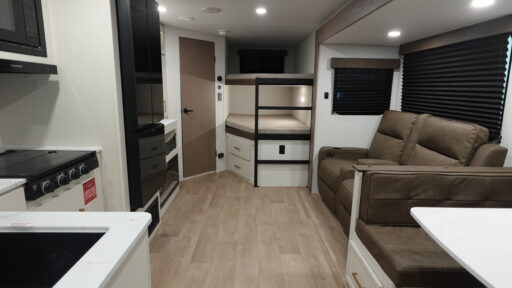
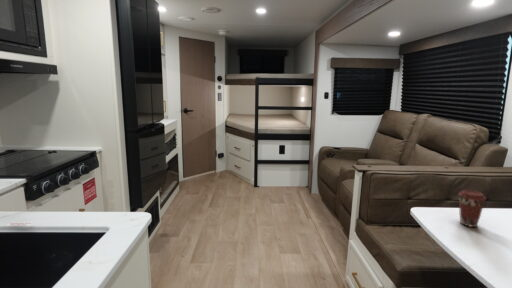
+ coffee cup [457,189,487,228]
